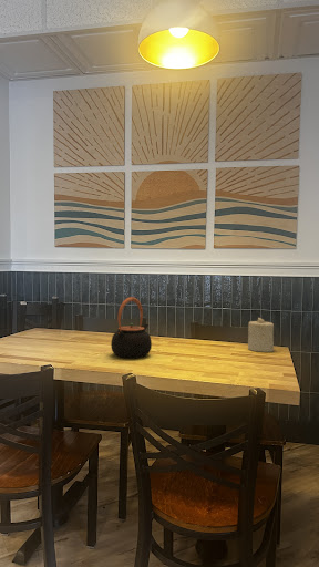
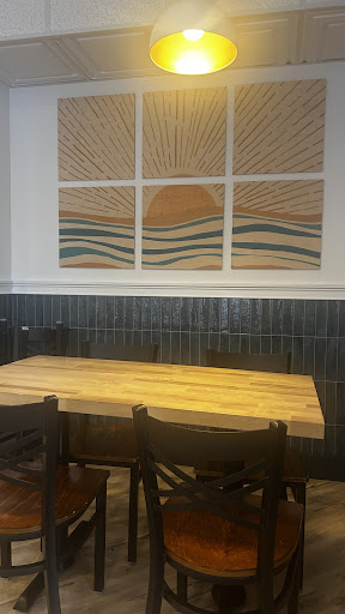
- teapot [110,296,153,360]
- candle [247,317,275,353]
